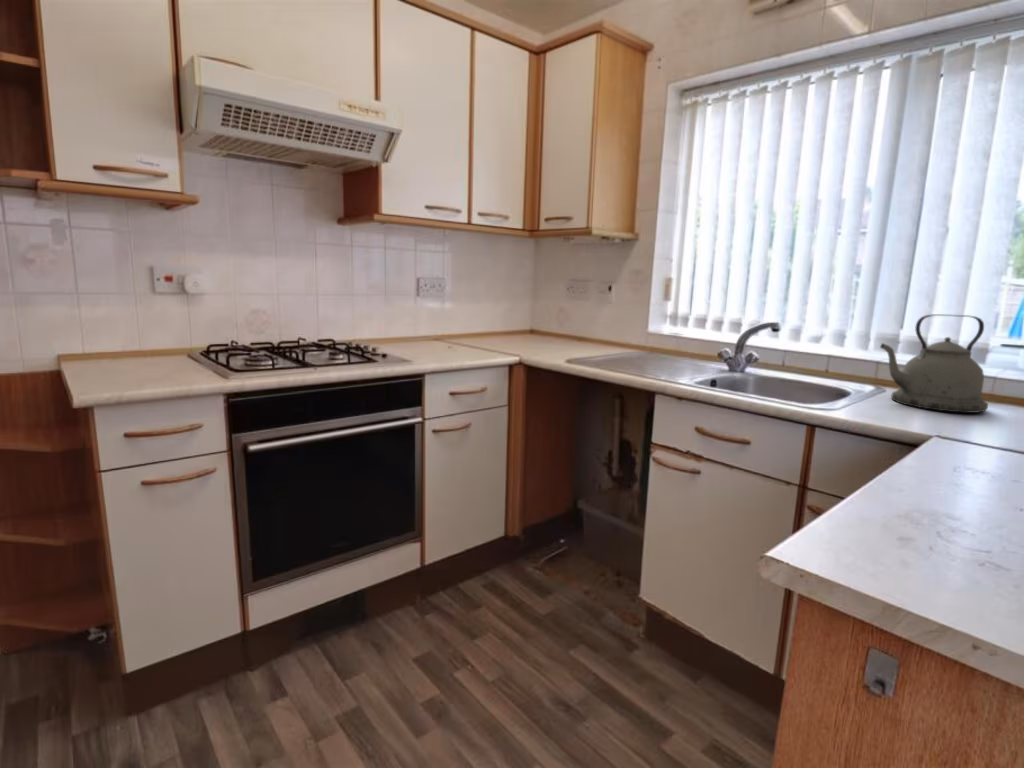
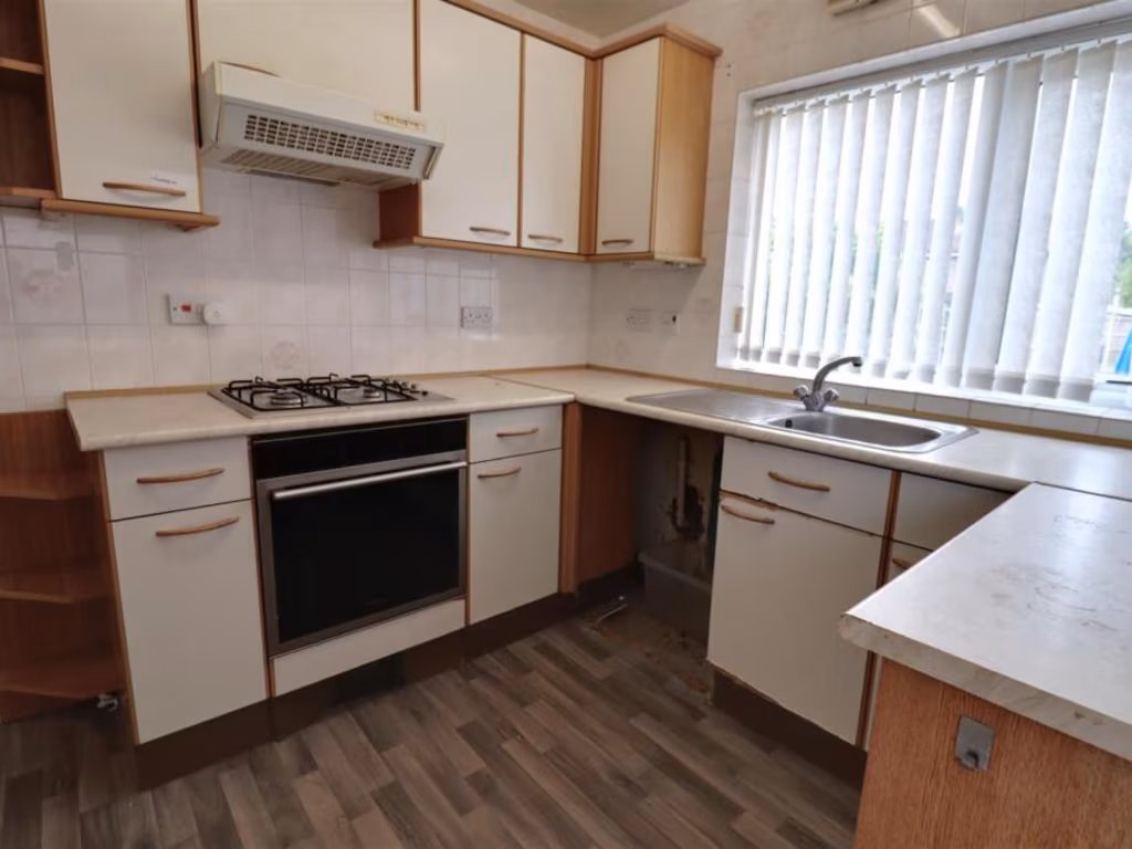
- kettle [879,314,989,414]
